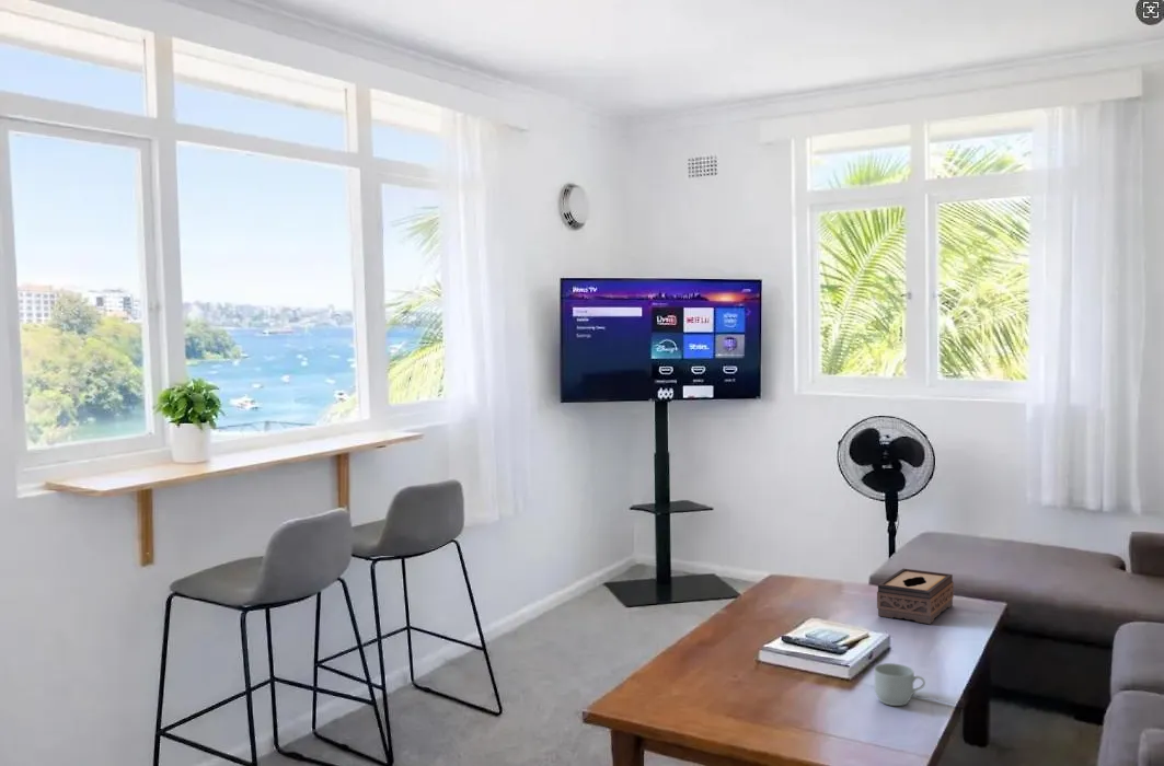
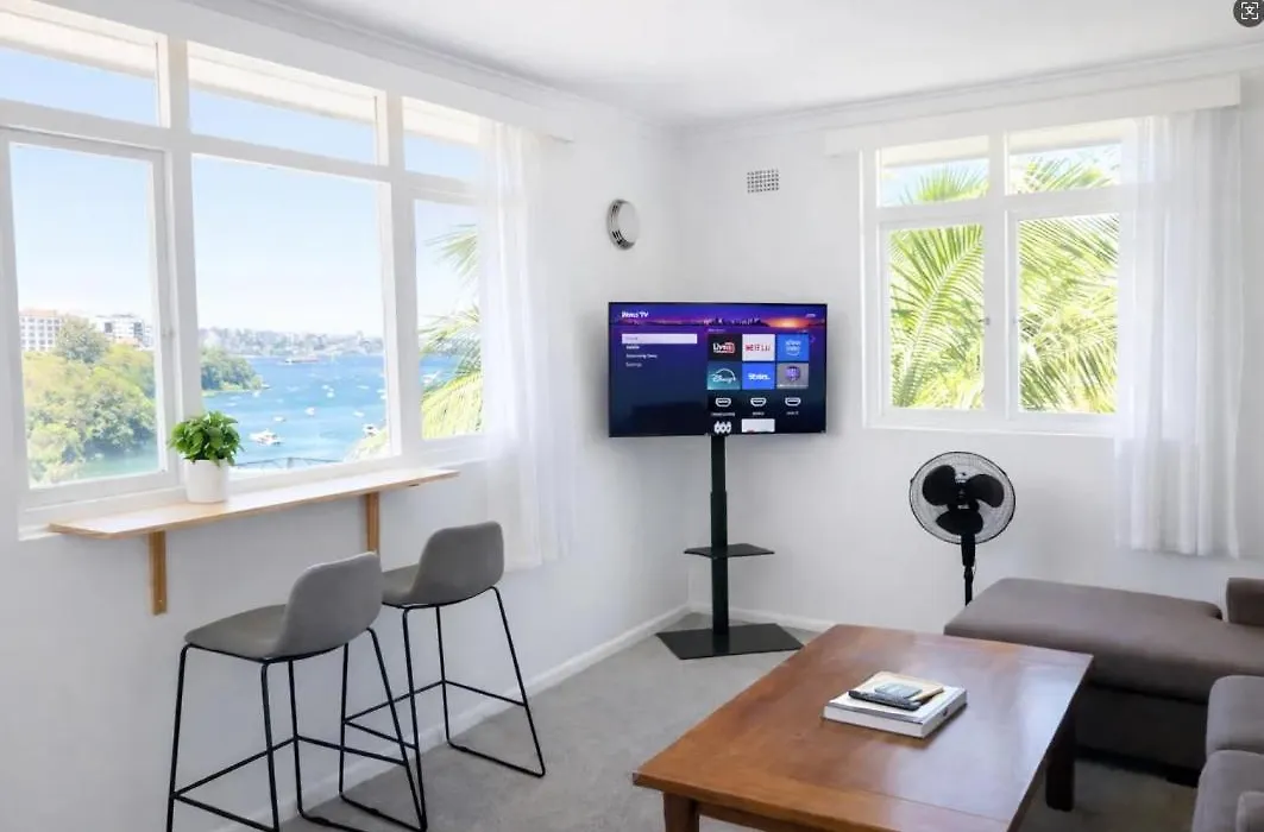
- mug [873,662,926,707]
- tissue box [876,568,955,625]
